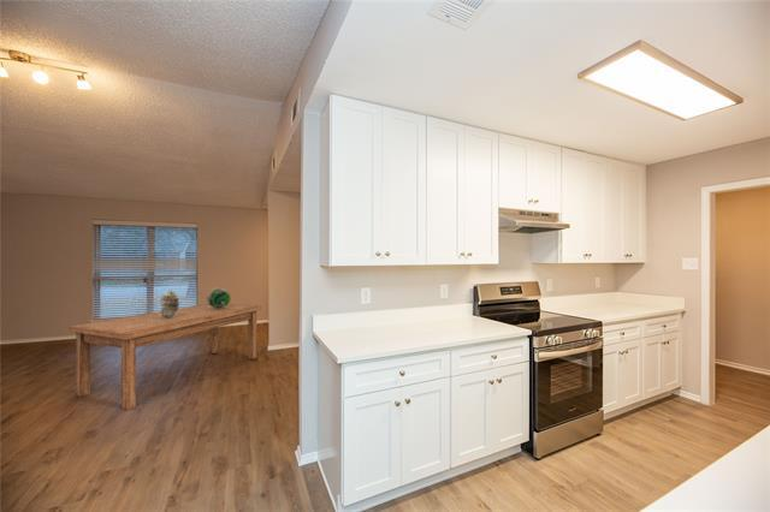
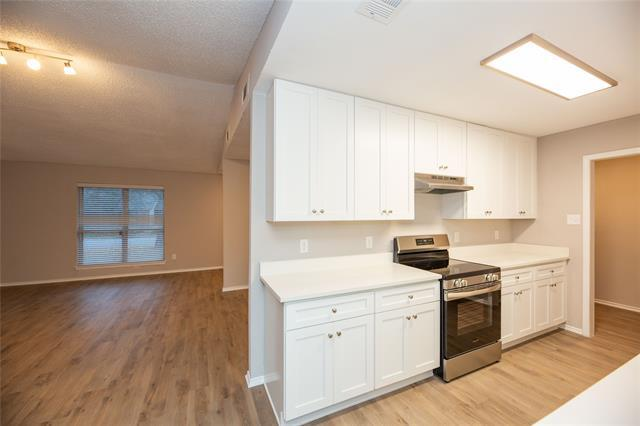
- dining table [67,303,262,411]
- decorative urn [159,288,180,320]
- decorative globe [205,286,231,309]
